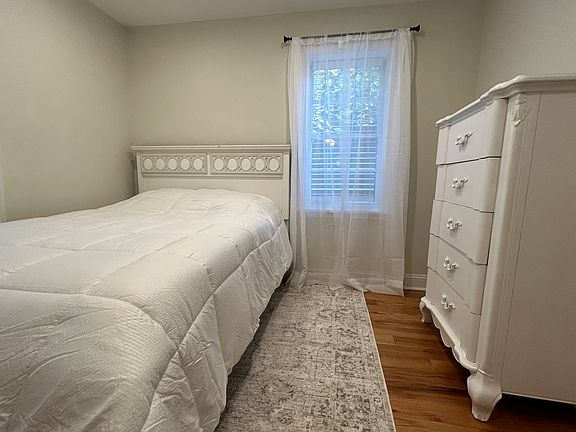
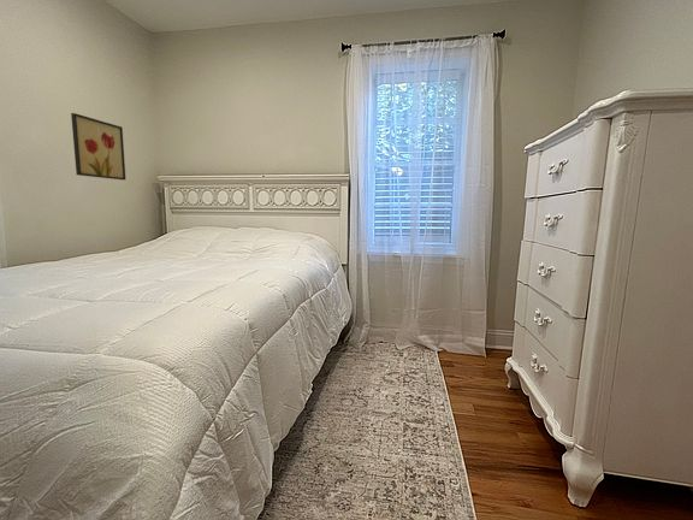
+ wall art [70,112,126,181]
